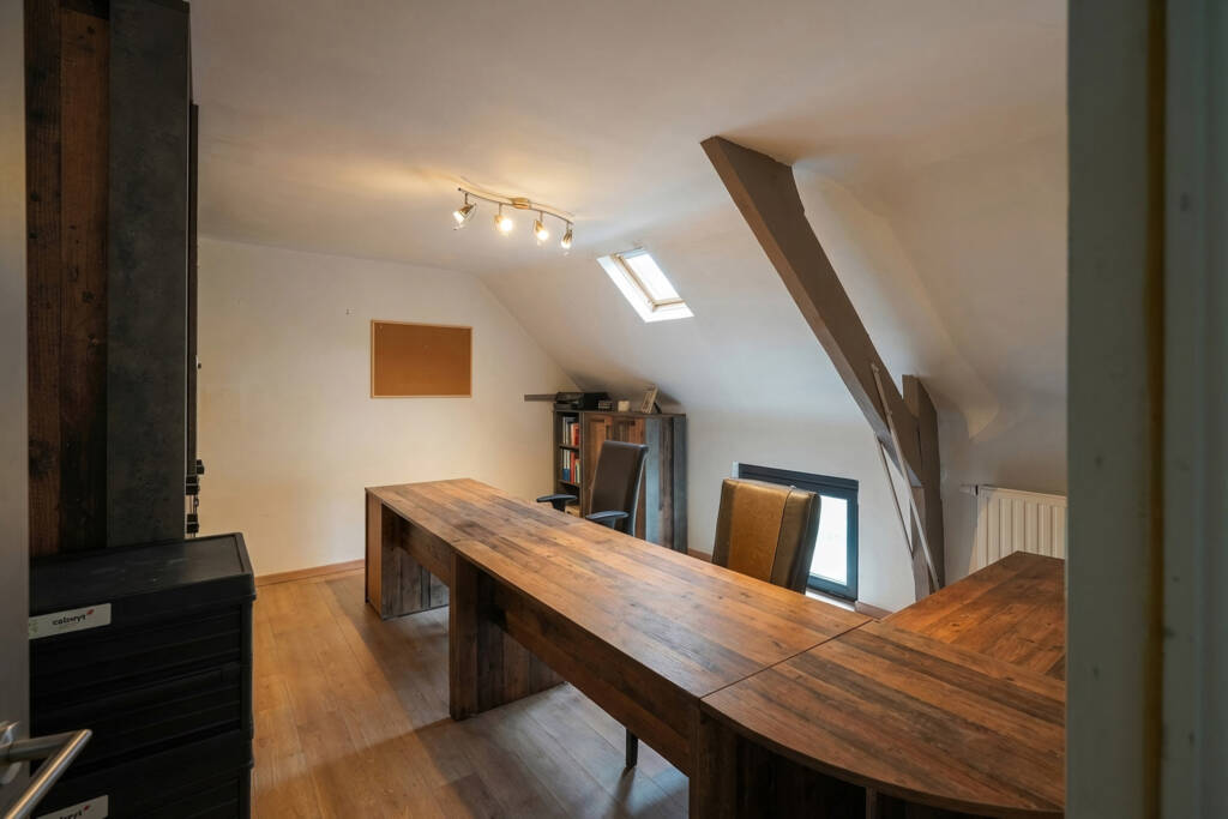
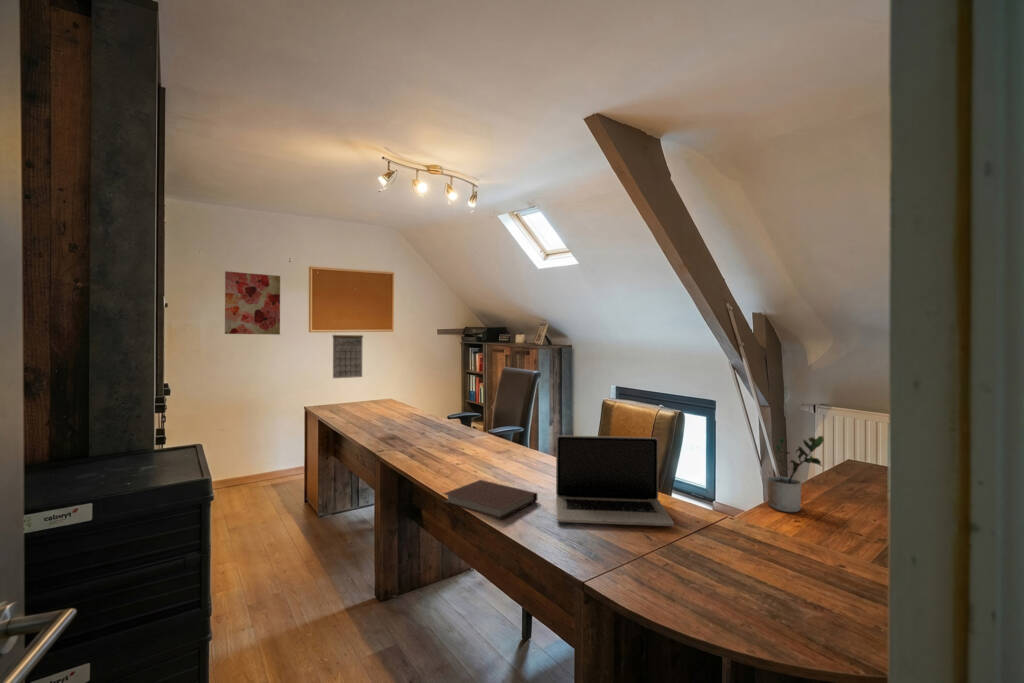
+ potted plant [766,435,825,513]
+ wall art [224,270,281,336]
+ laptop [555,434,675,527]
+ calendar [332,326,364,379]
+ notebook [442,479,538,520]
